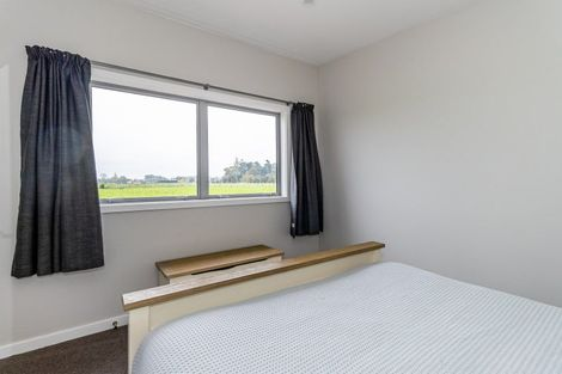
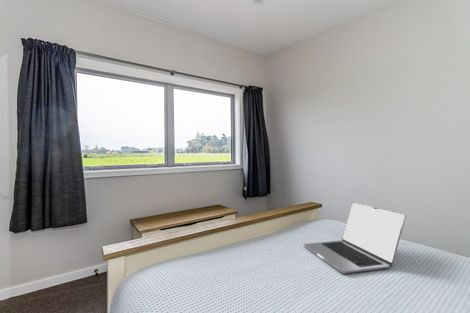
+ laptop [303,202,406,275]
